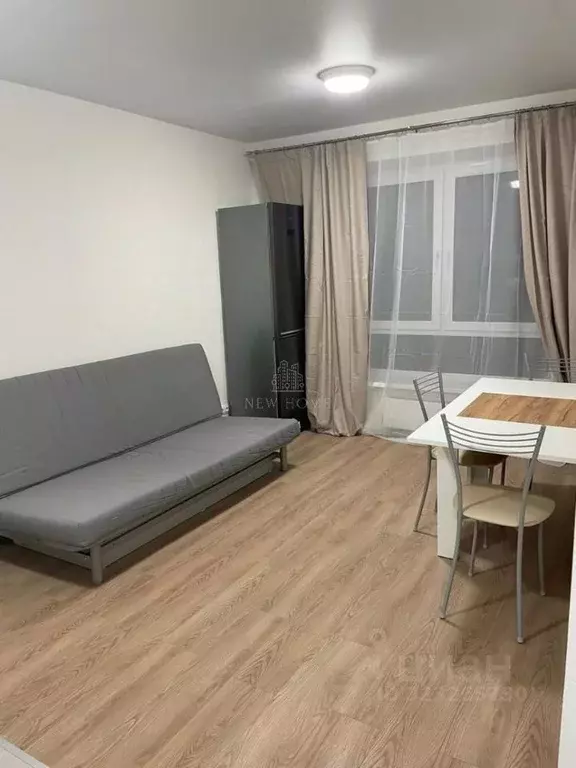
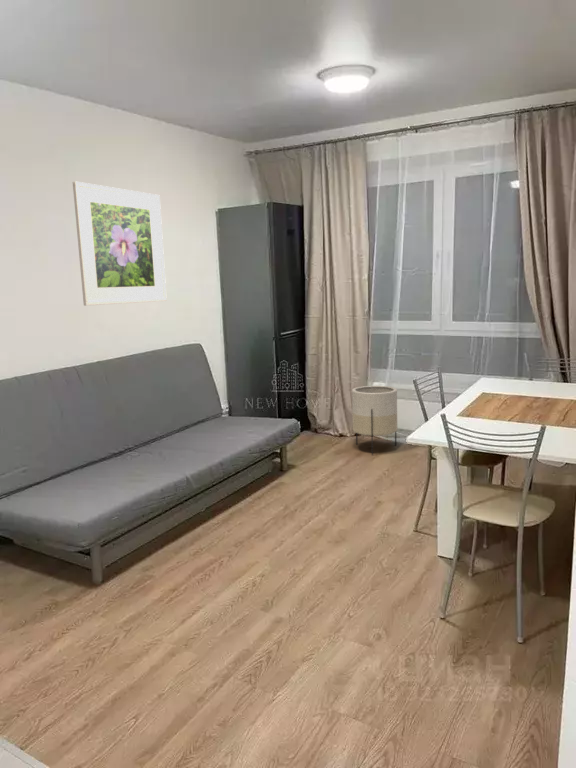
+ planter [351,385,398,456]
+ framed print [72,180,168,307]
